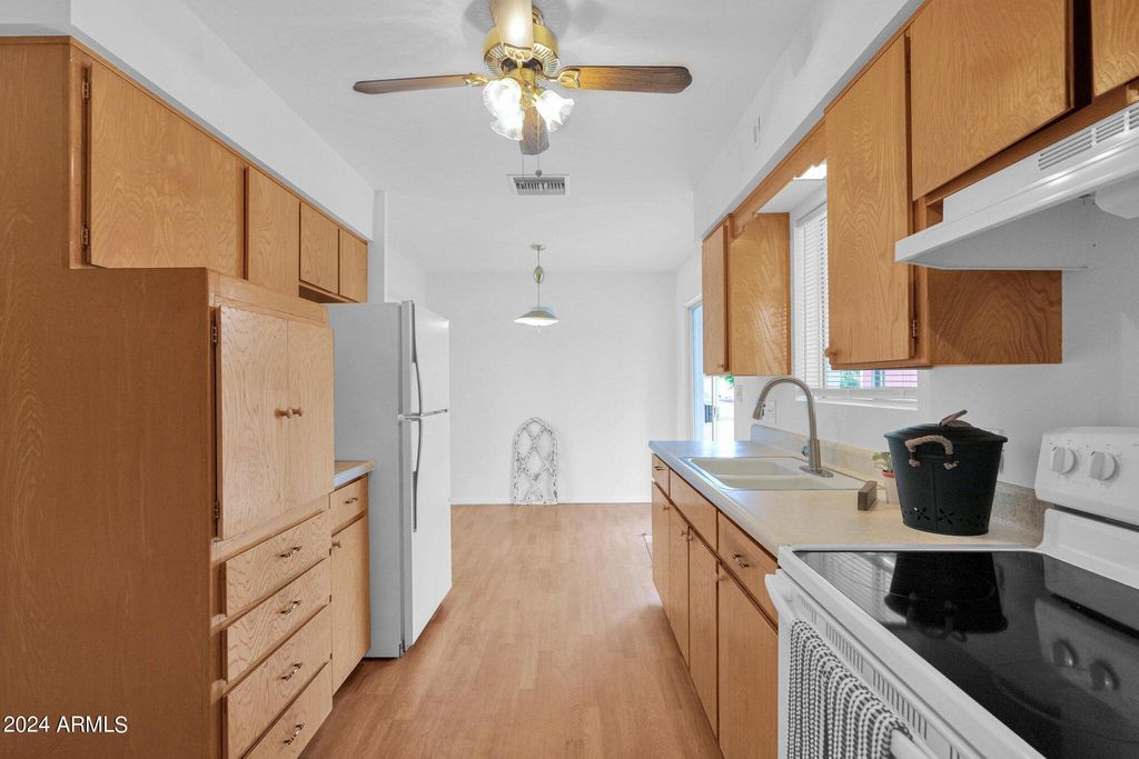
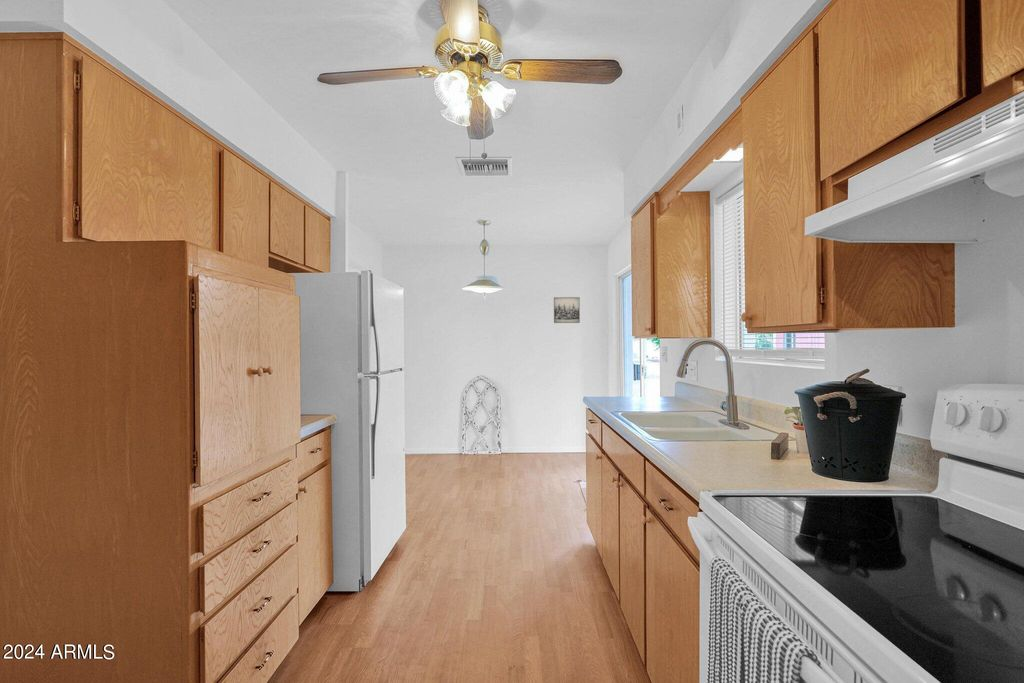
+ wall art [553,296,581,324]
